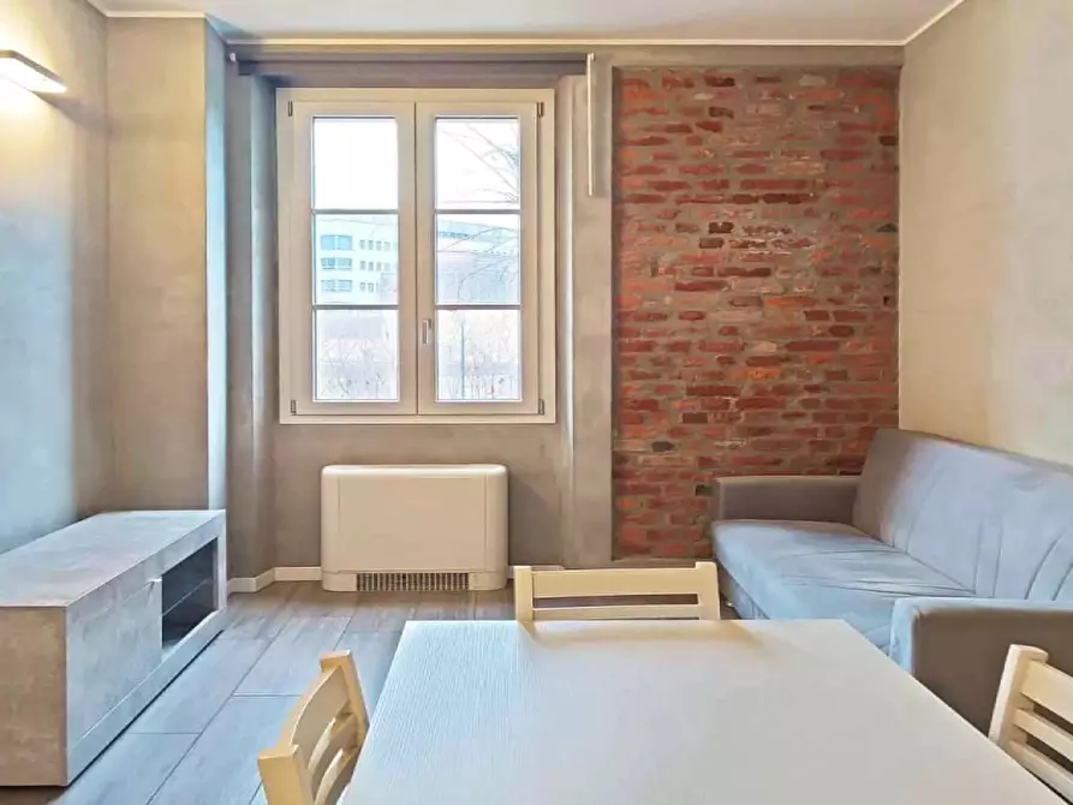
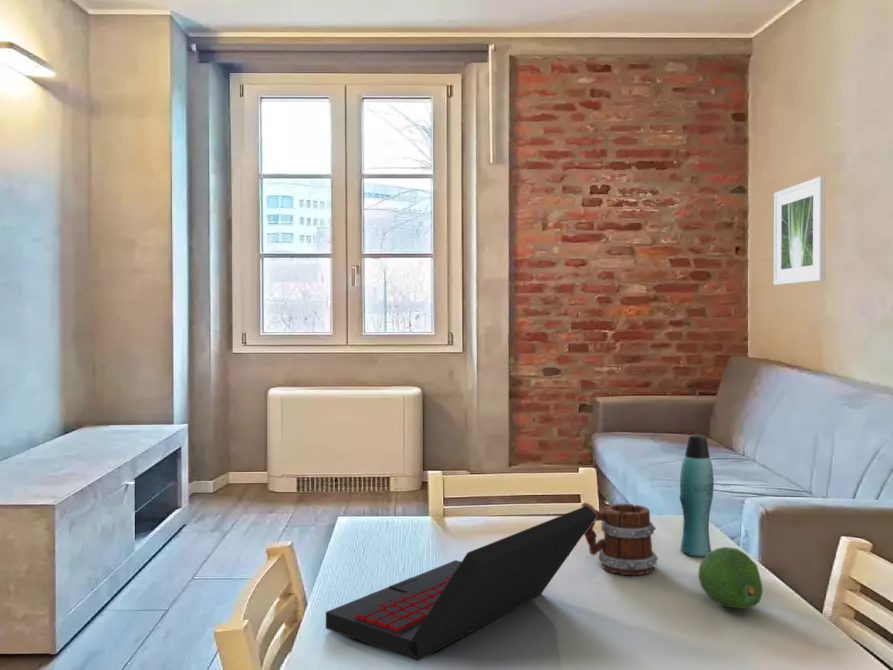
+ mug [581,501,659,576]
+ laptop [325,506,597,662]
+ bottle [678,433,715,558]
+ fruit [697,546,764,610]
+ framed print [773,175,826,286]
